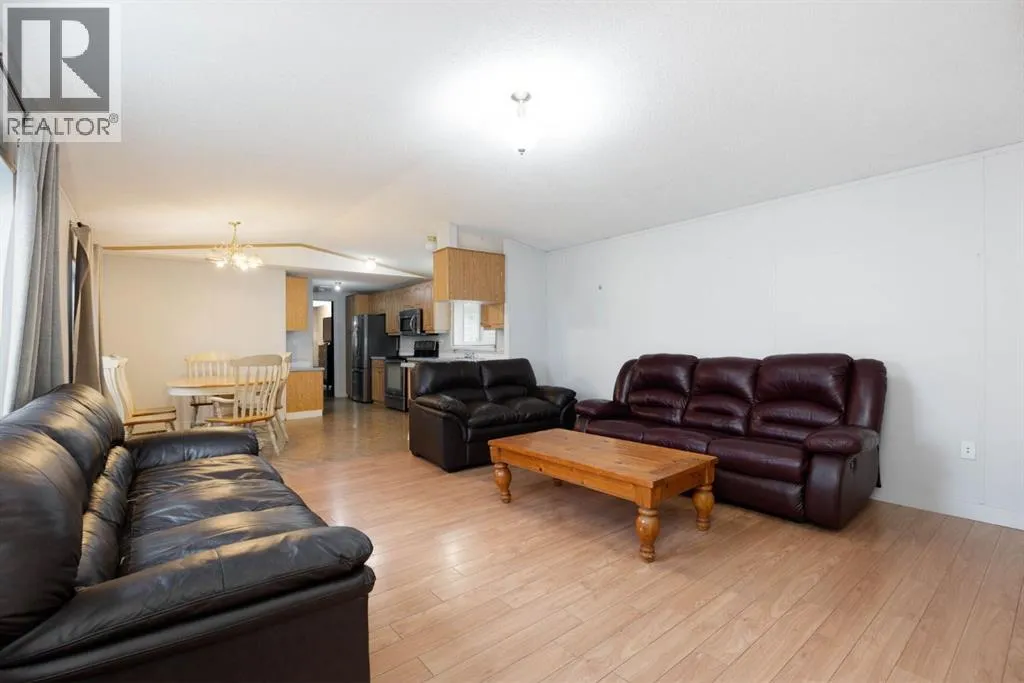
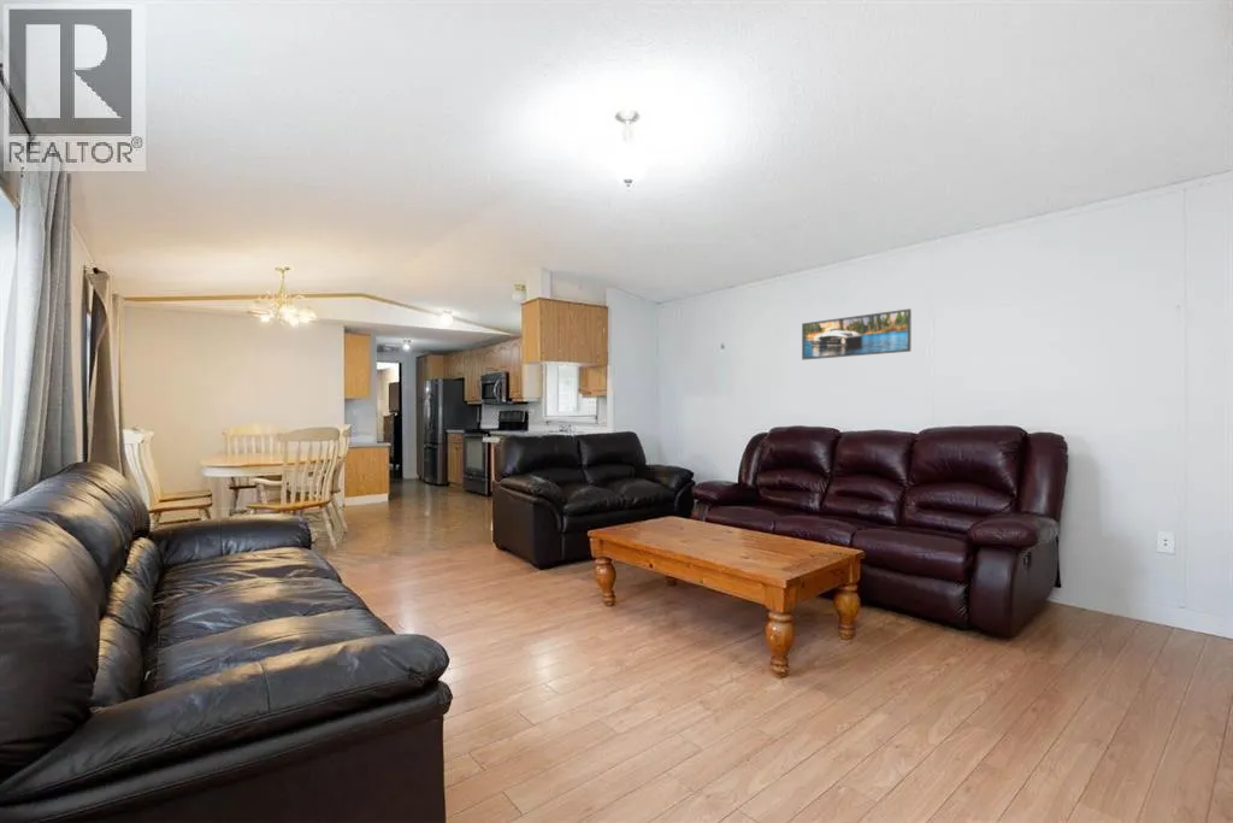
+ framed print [801,307,913,361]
